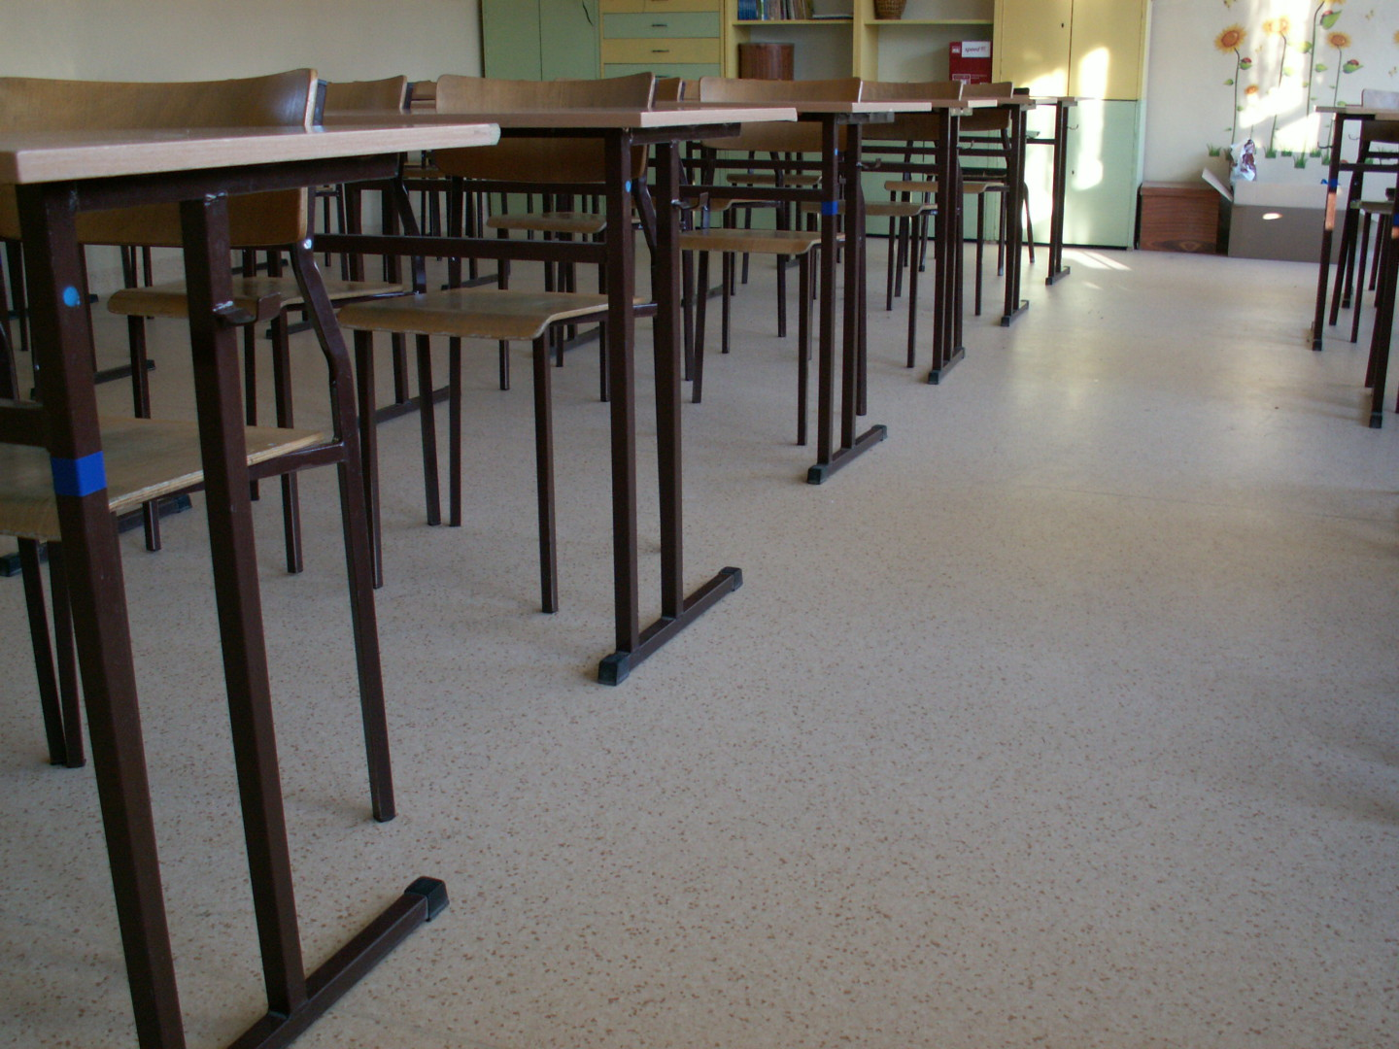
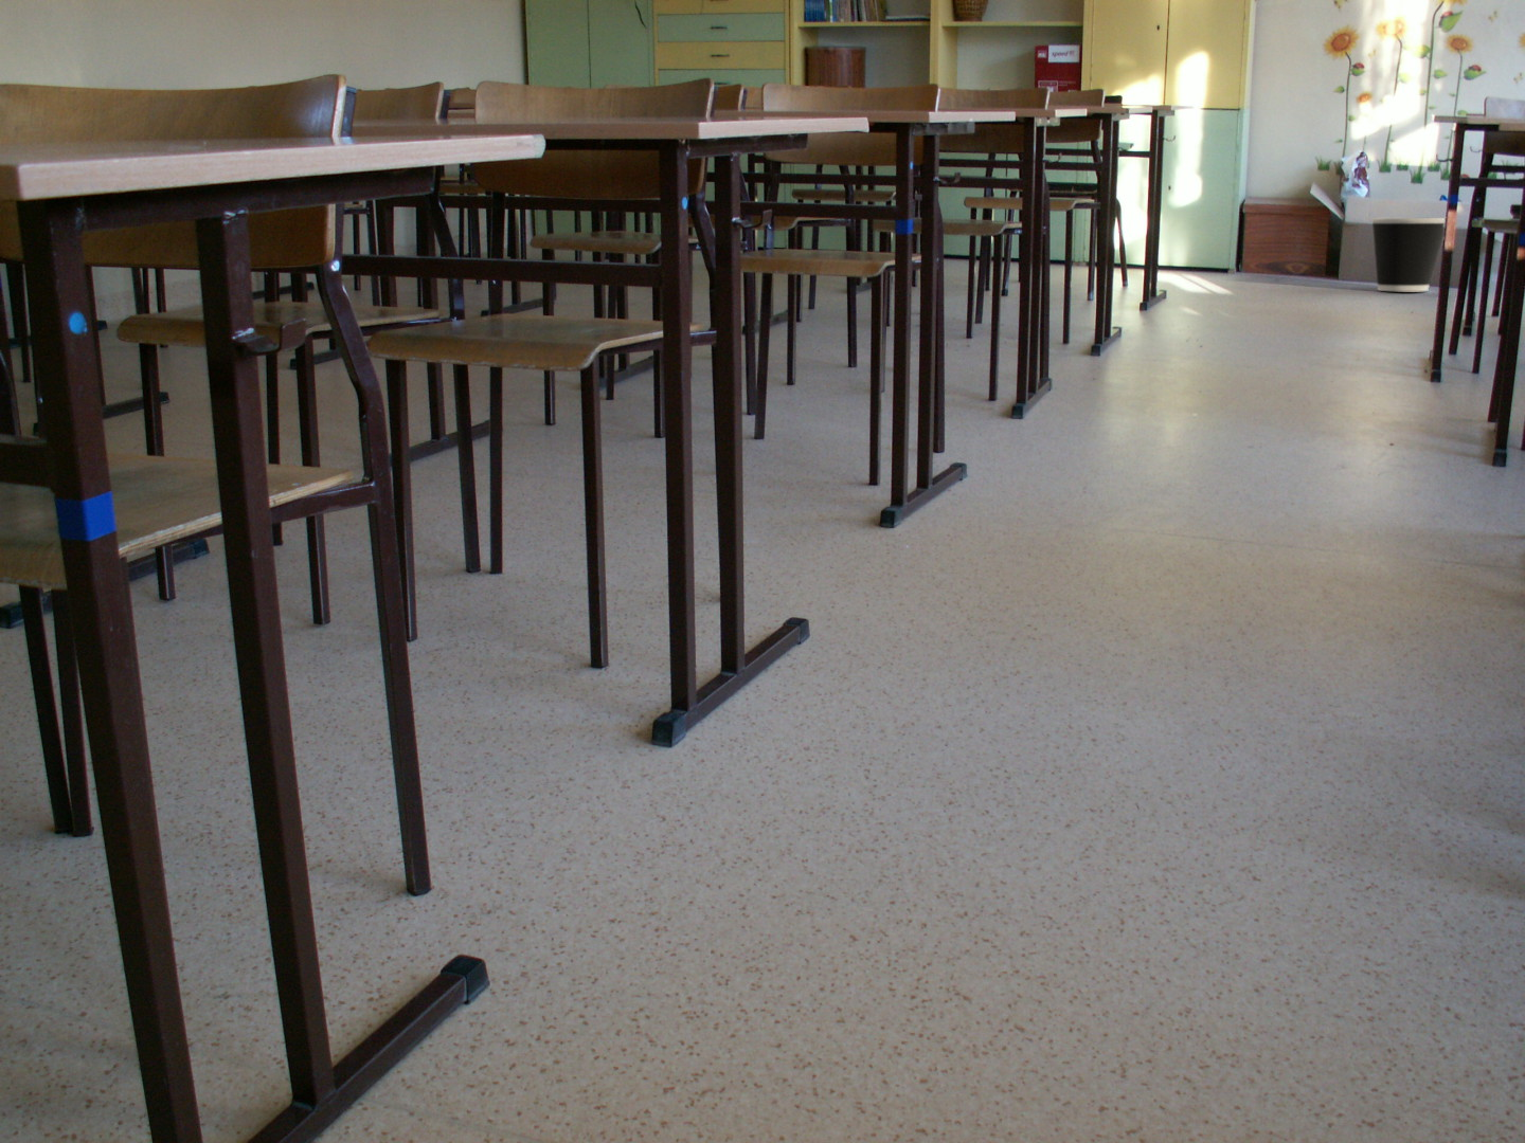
+ wastebasket [1370,217,1446,292]
